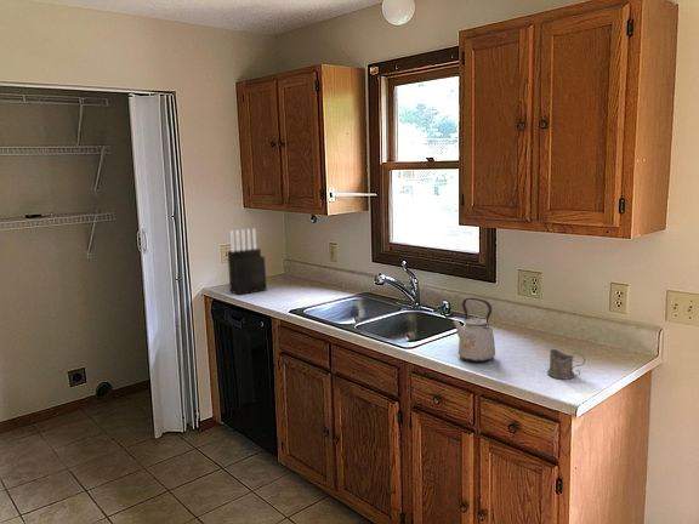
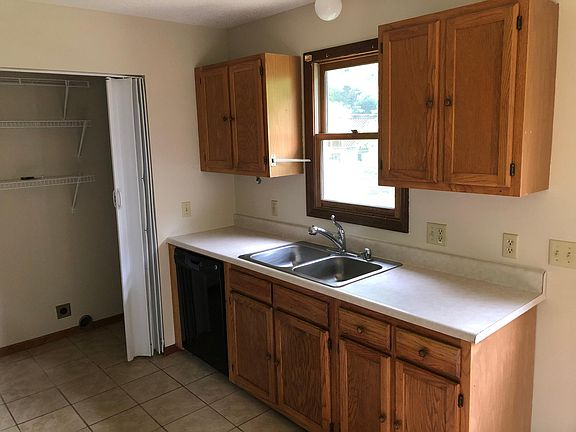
- tea glass holder [546,348,586,381]
- knife block [227,228,268,296]
- kettle [451,296,496,363]
